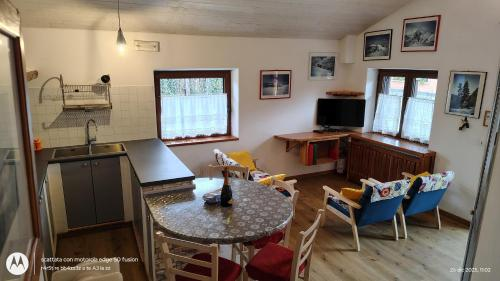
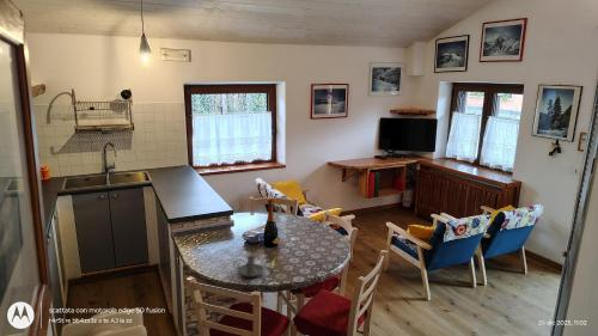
+ candle holder [232,255,266,279]
